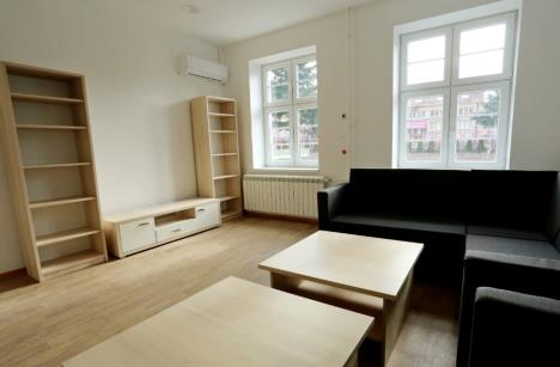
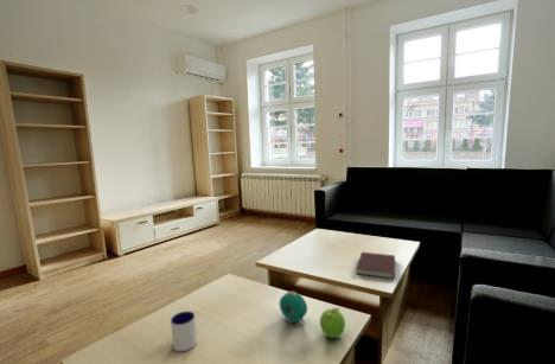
+ notebook [355,251,396,280]
+ alarm clock [279,290,308,325]
+ fruit [319,306,346,339]
+ mug [170,311,198,352]
